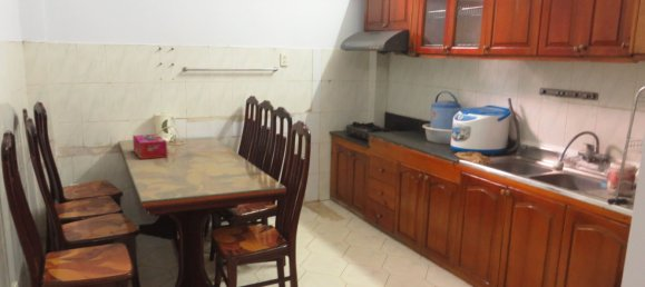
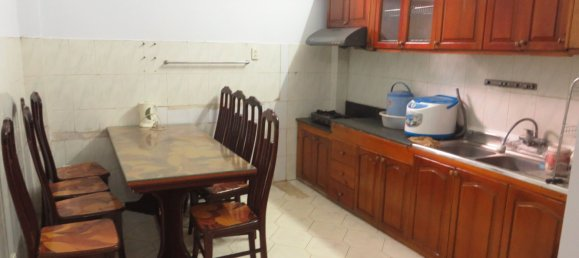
- tissue box [131,133,168,160]
